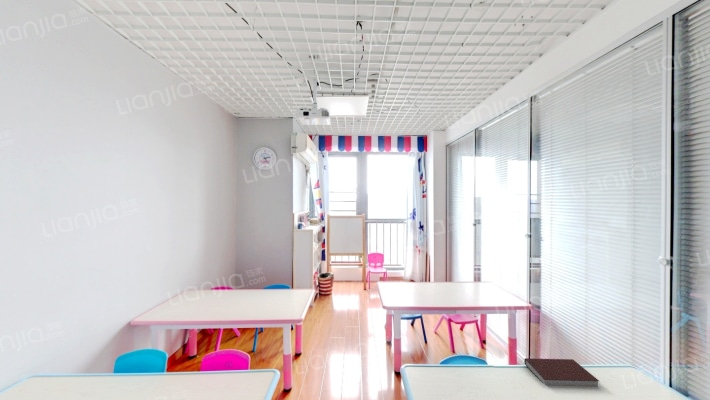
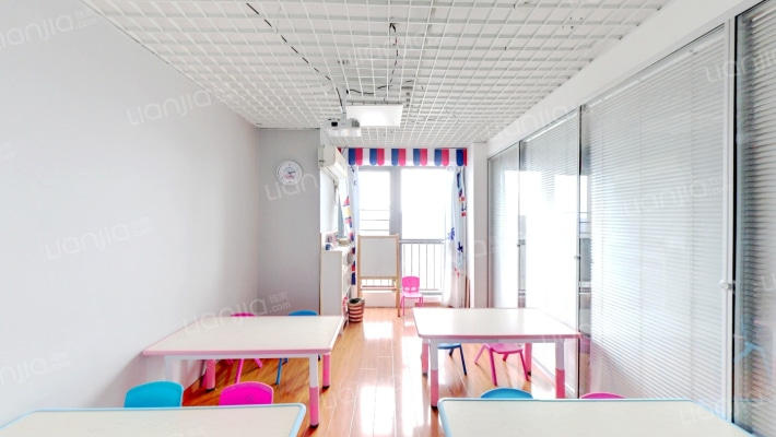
- notebook [523,357,600,387]
